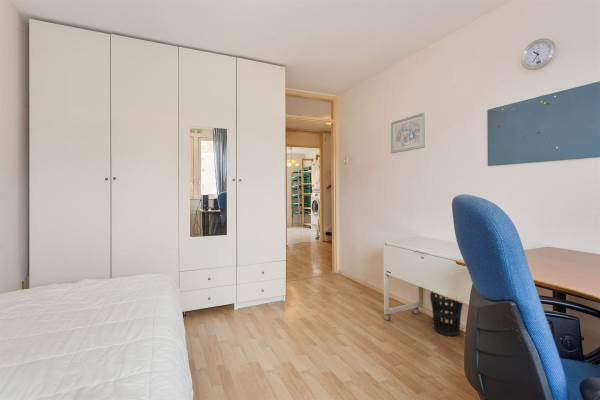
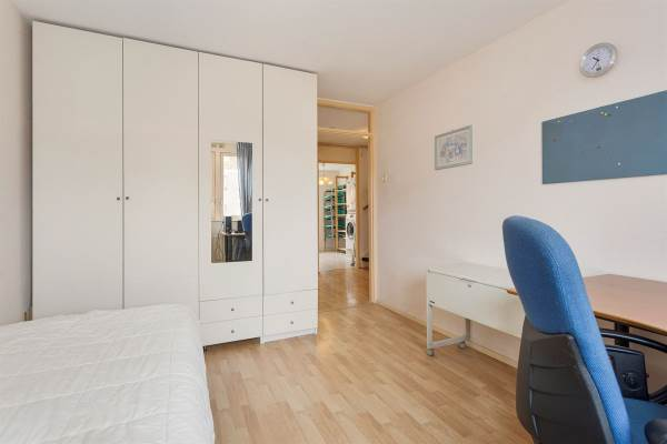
- wastebasket [429,291,464,337]
